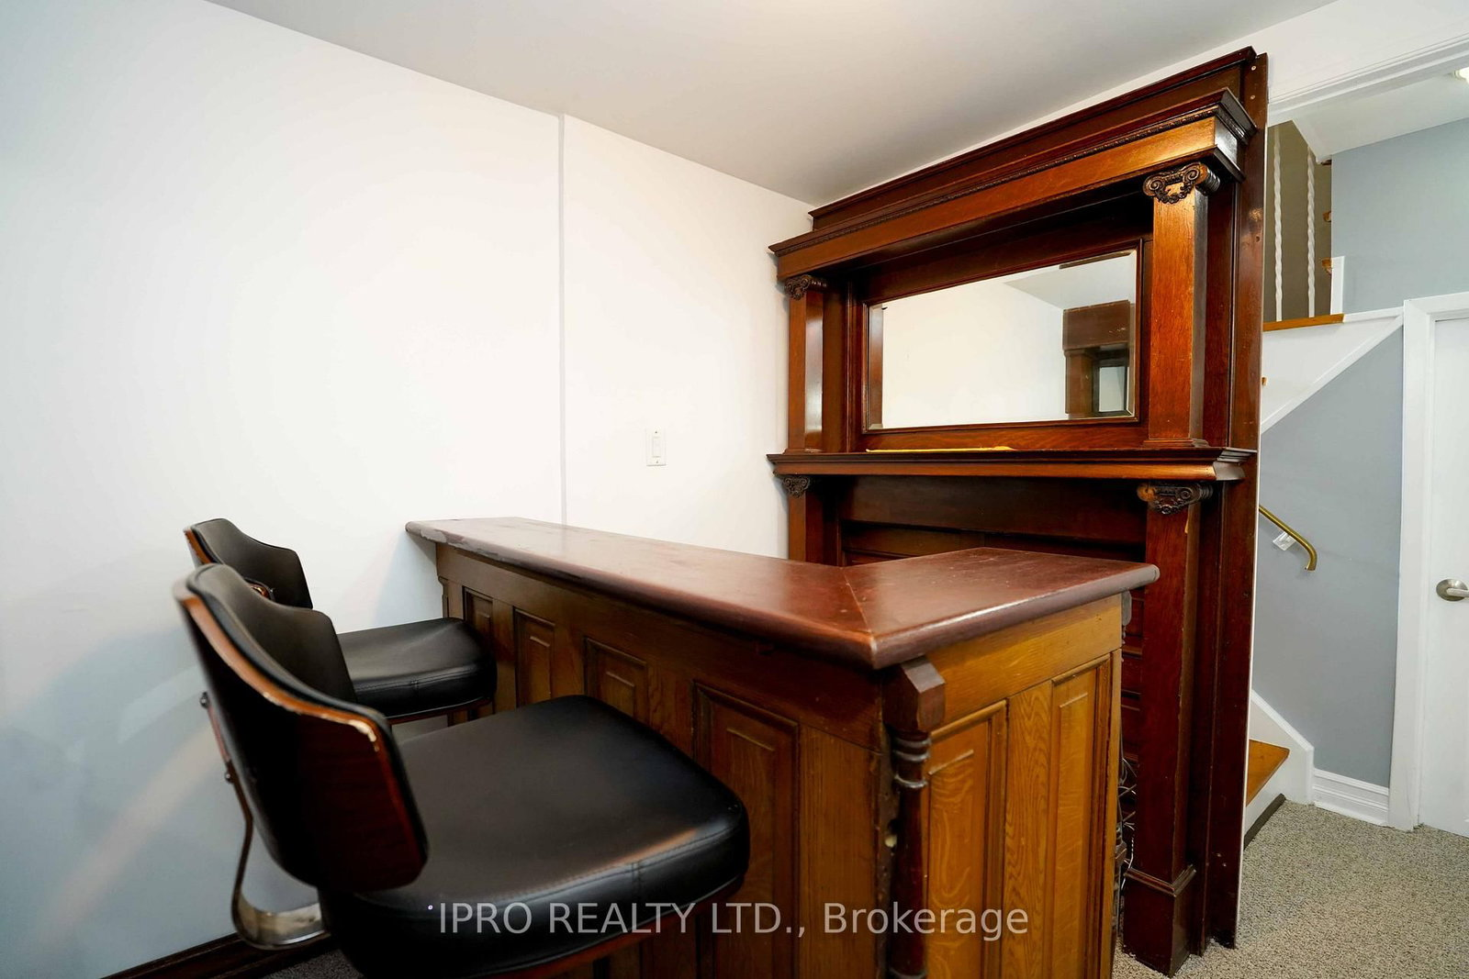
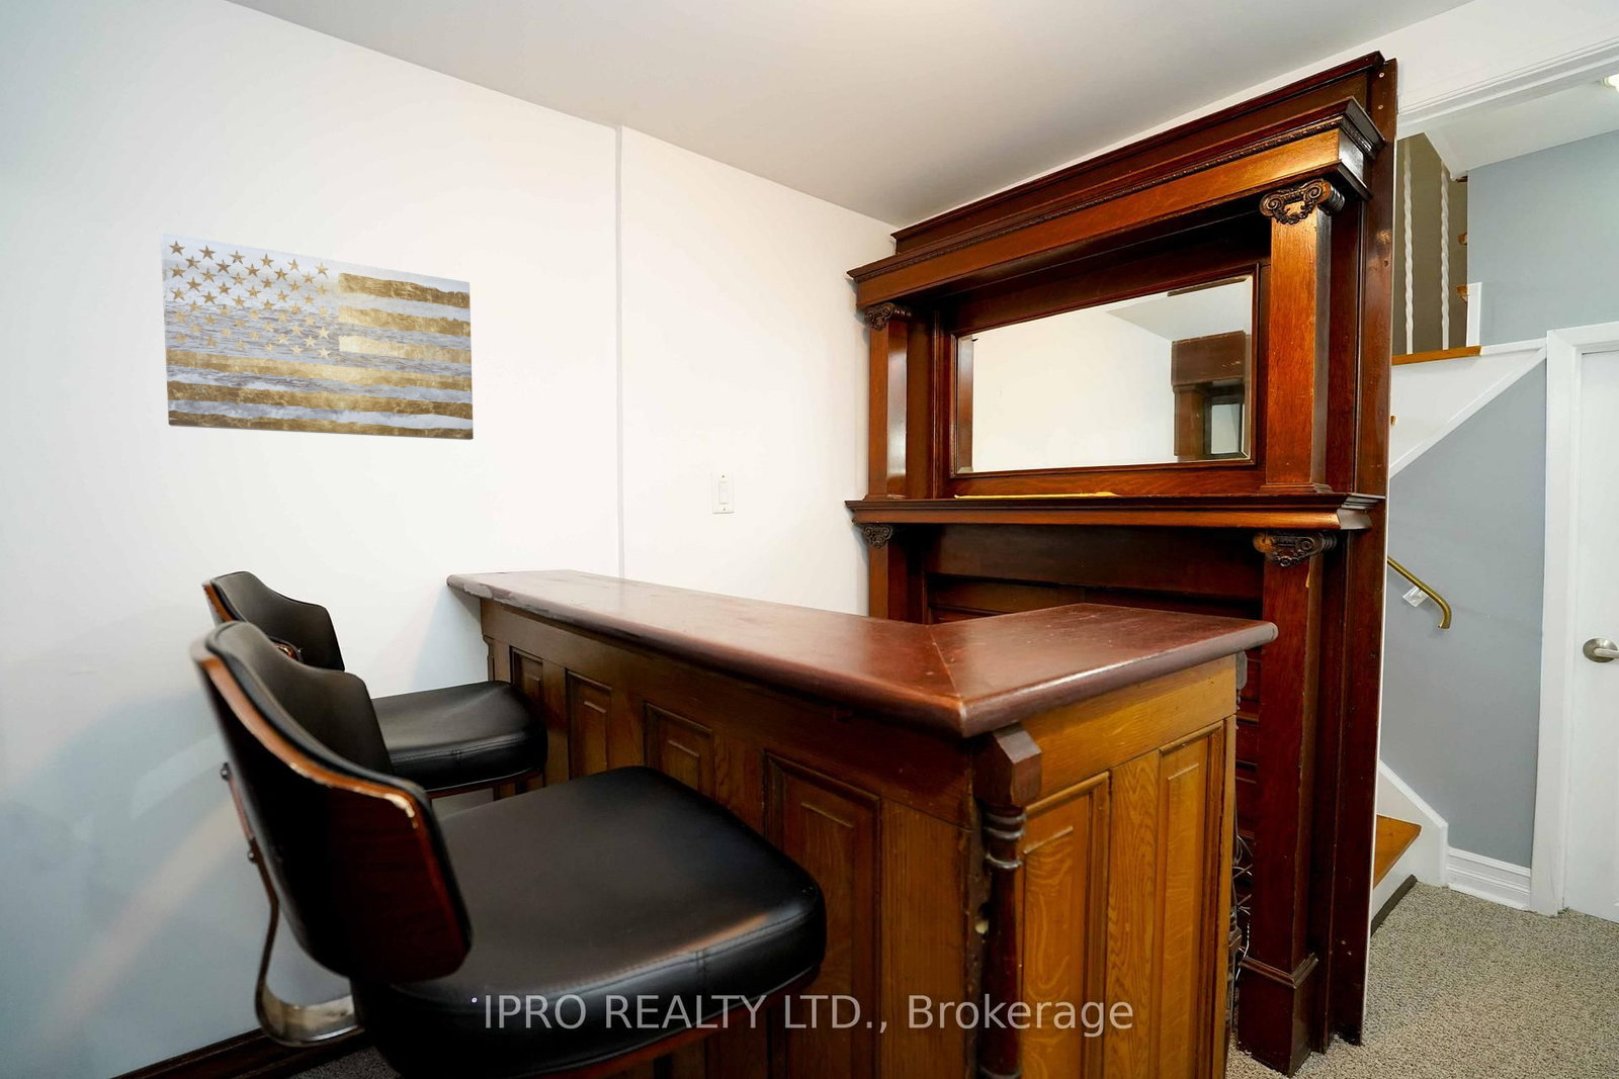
+ wall art [160,231,475,441]
